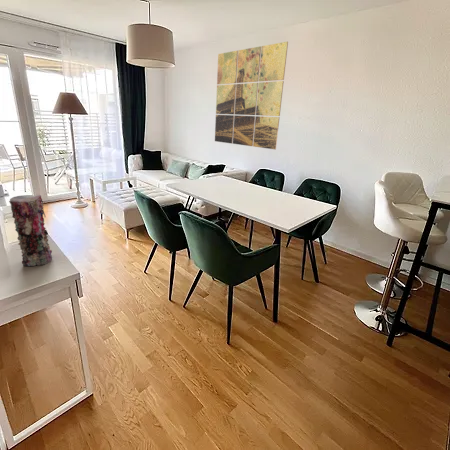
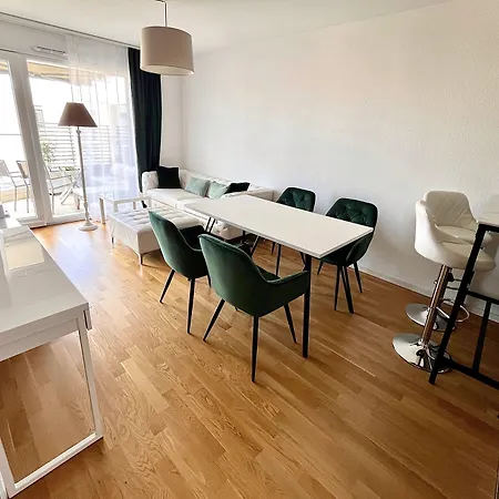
- wall art [214,41,289,151]
- vase [8,194,53,267]
